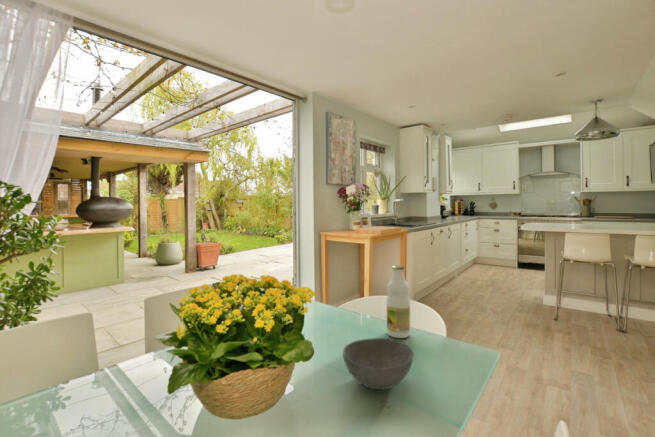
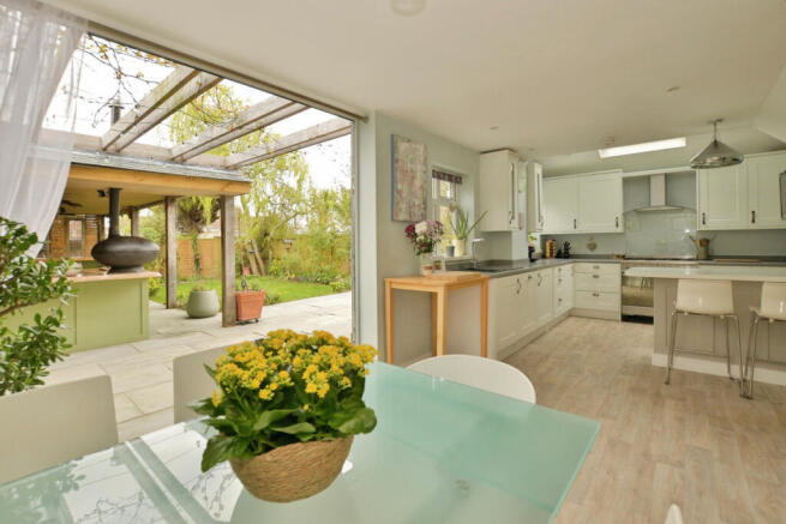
- bottle [386,264,411,339]
- bowl [342,337,414,390]
